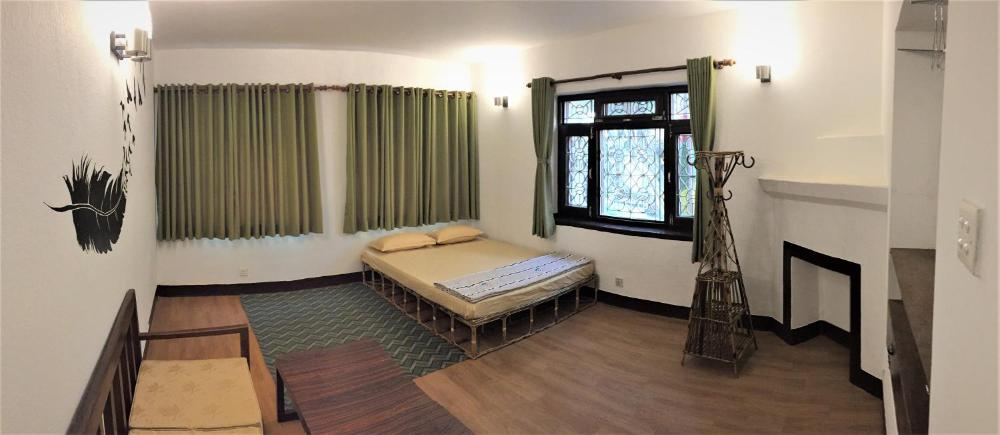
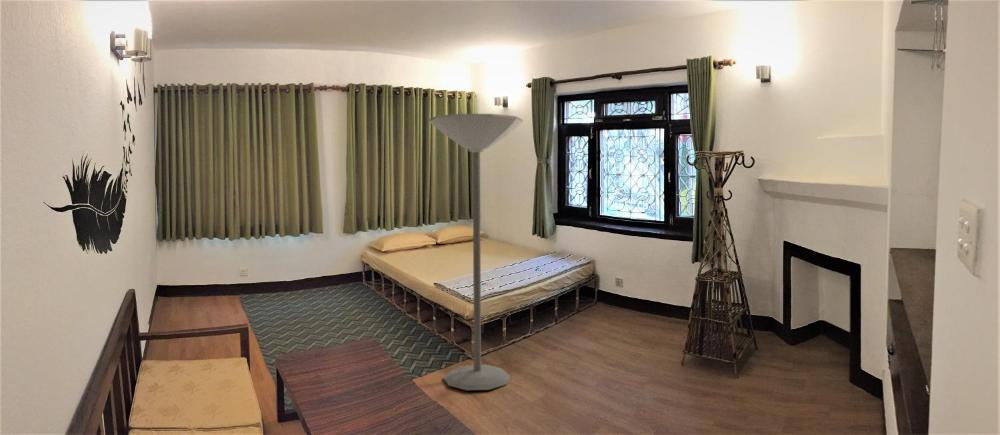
+ floor lamp [428,113,524,391]
